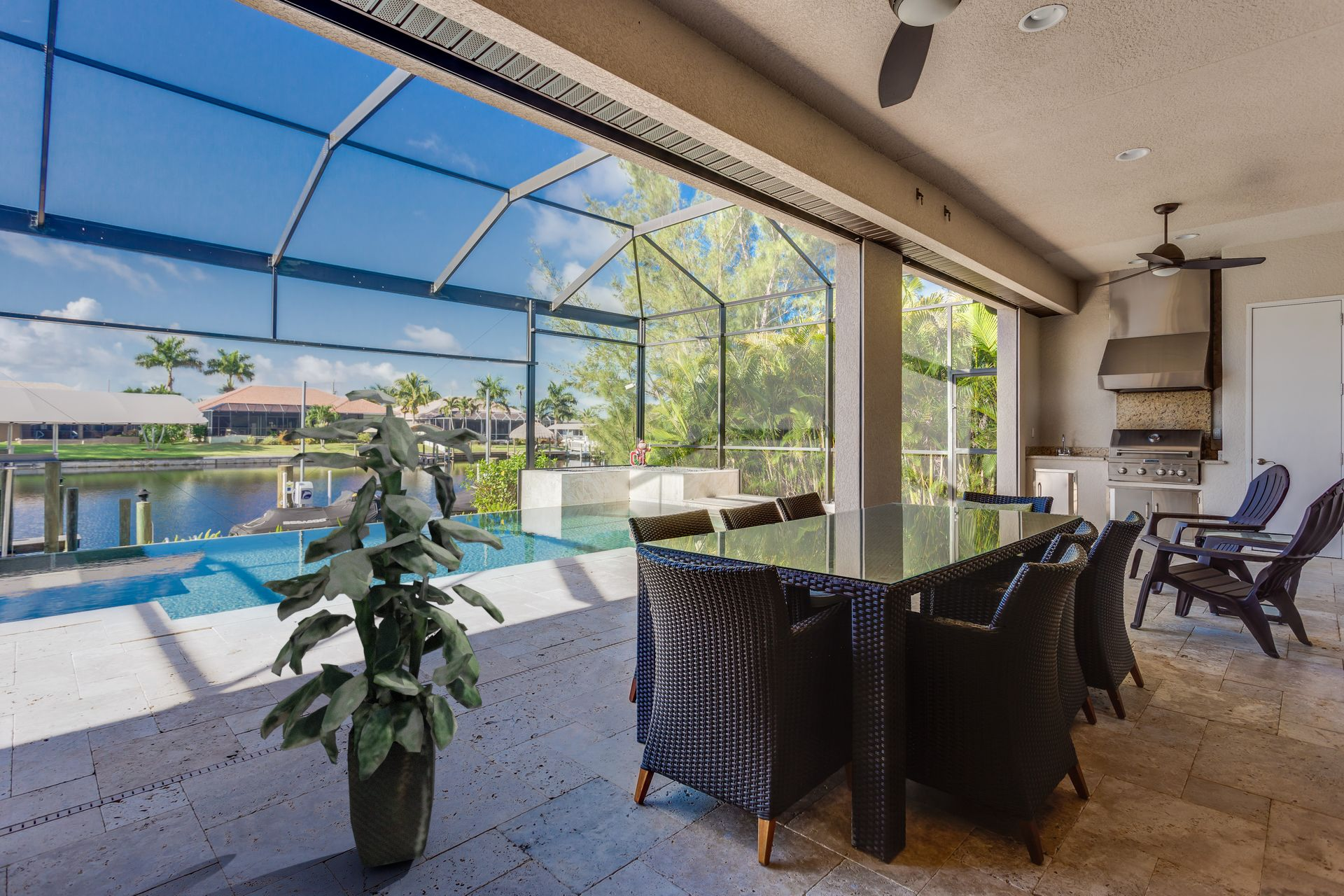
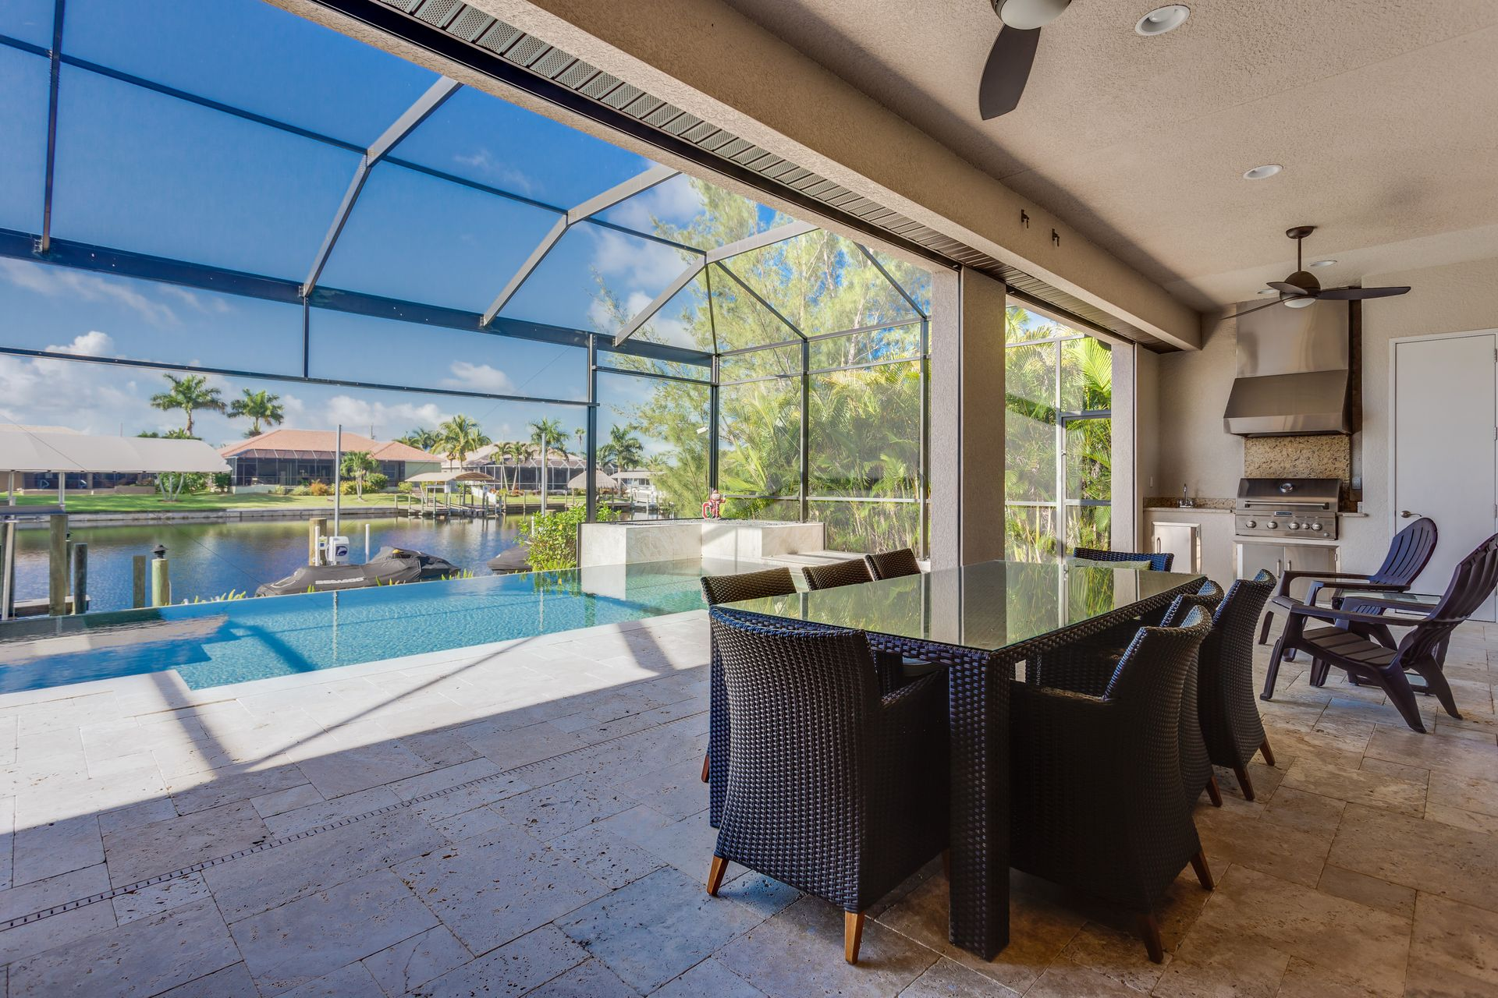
- indoor plant [260,388,505,869]
